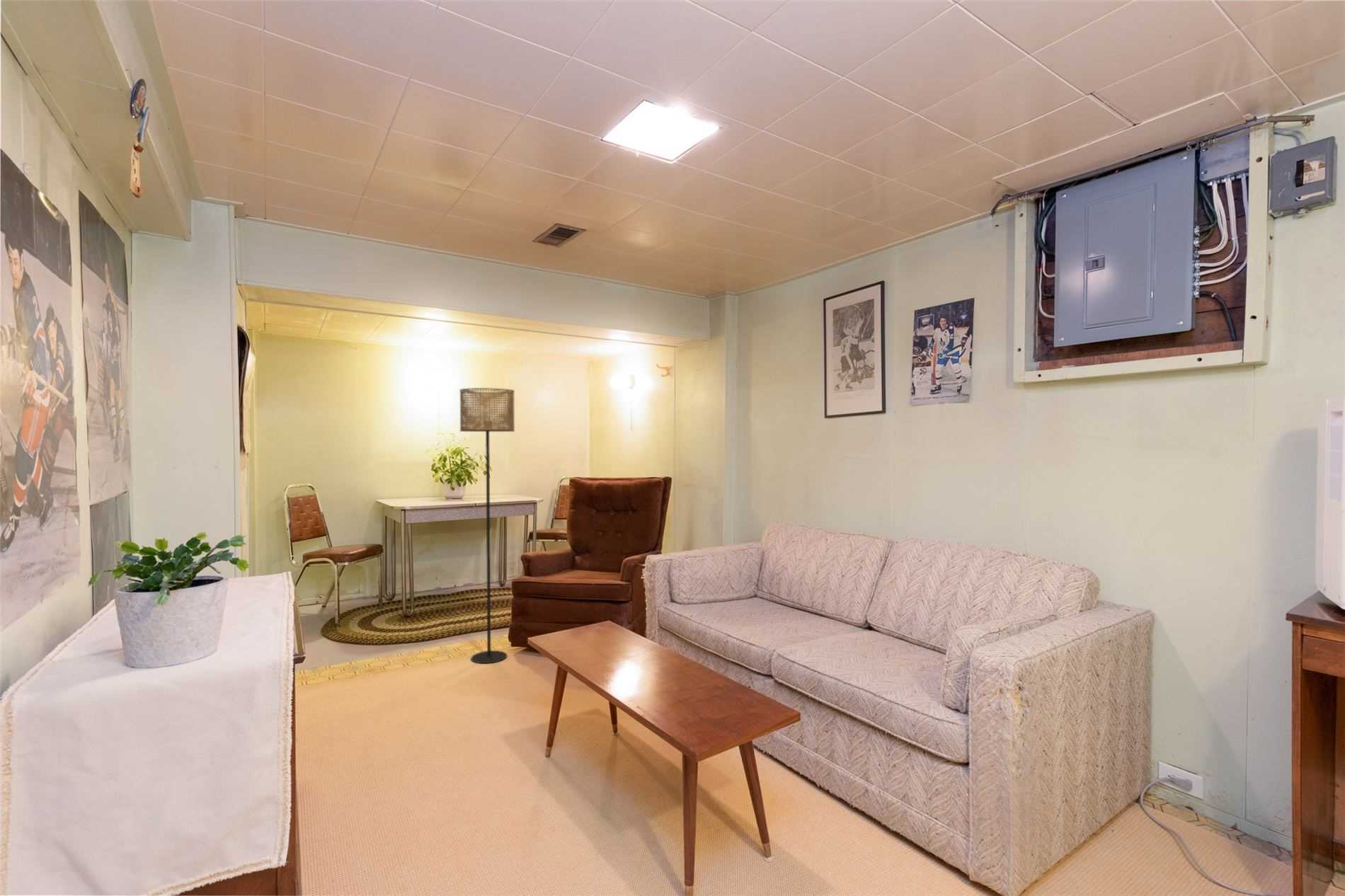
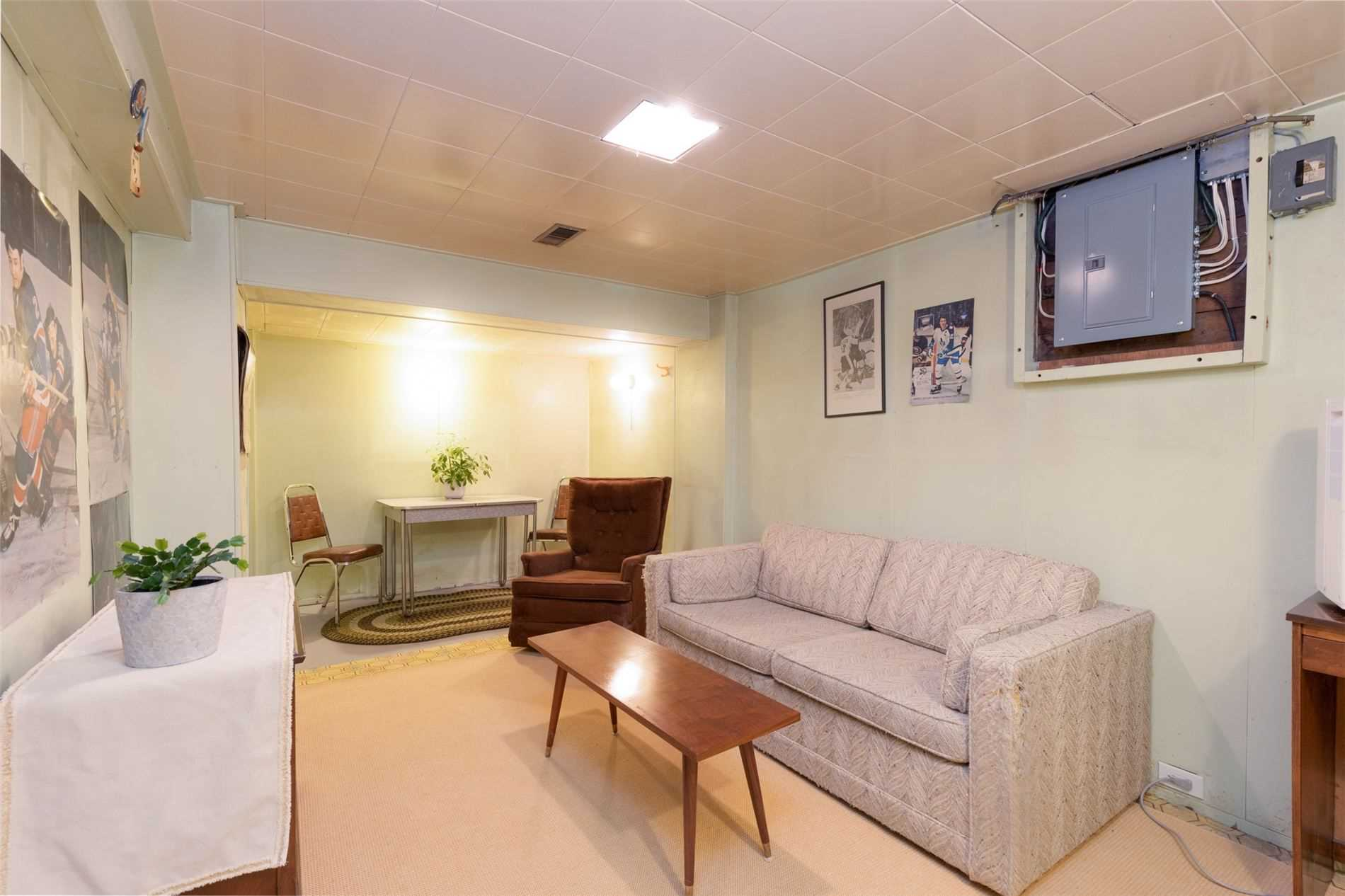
- floor lamp [459,387,515,664]
